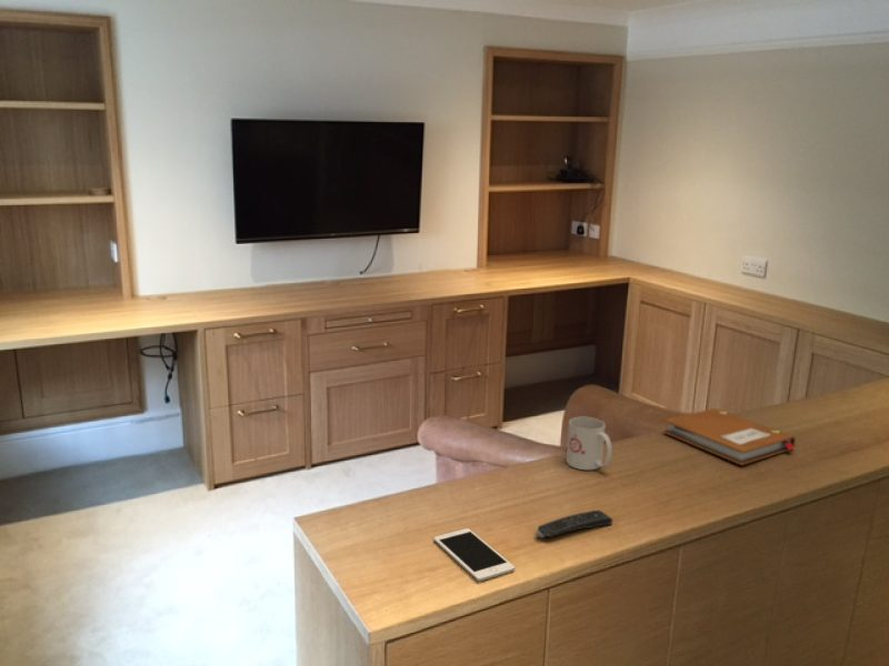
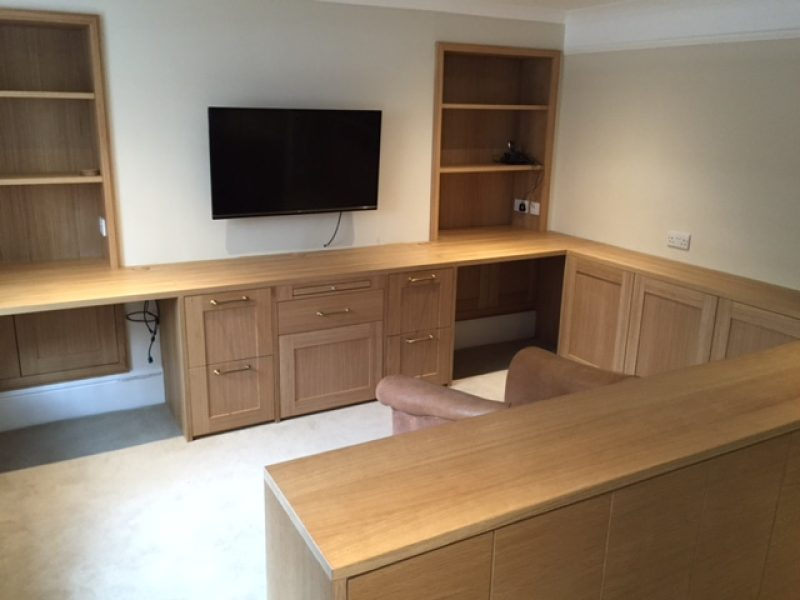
- cell phone [432,527,516,582]
- notebook [662,407,797,466]
- remote control [536,509,613,539]
- mug [566,416,613,471]
